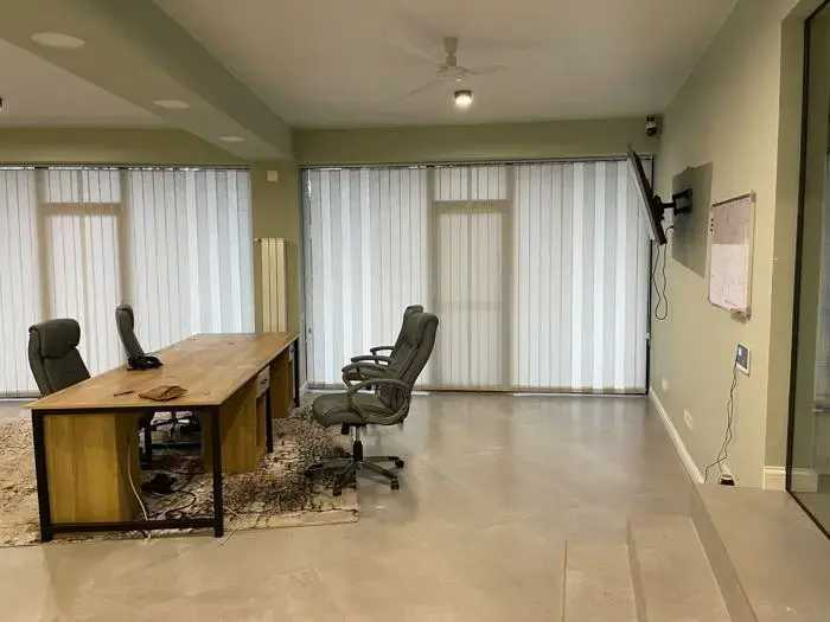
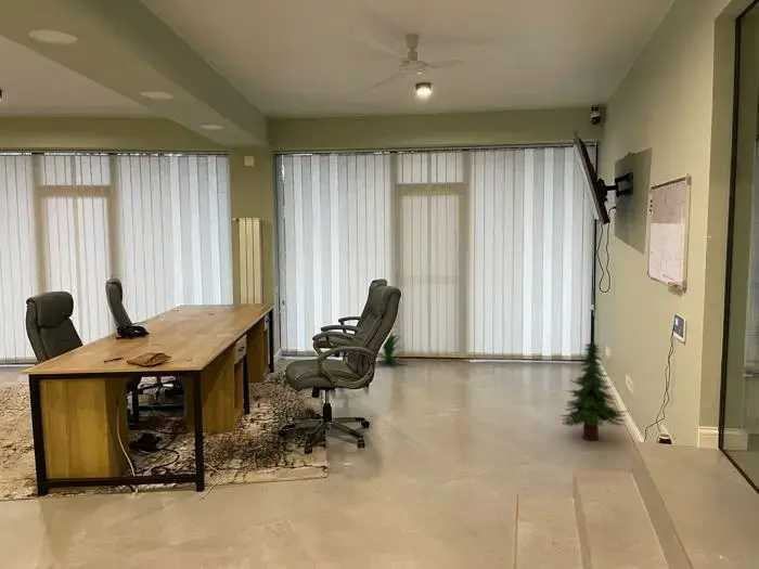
+ tree [559,340,628,441]
+ indoor plant [376,325,408,366]
